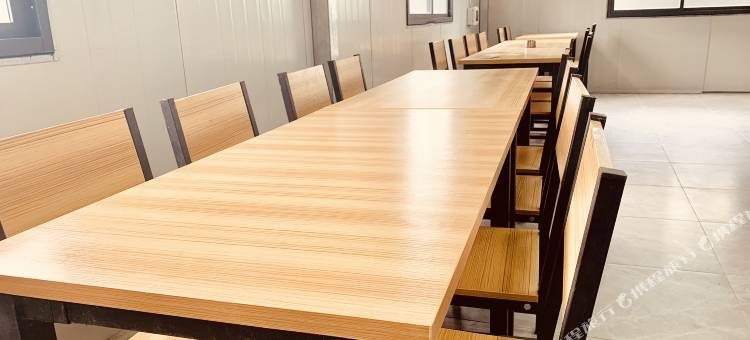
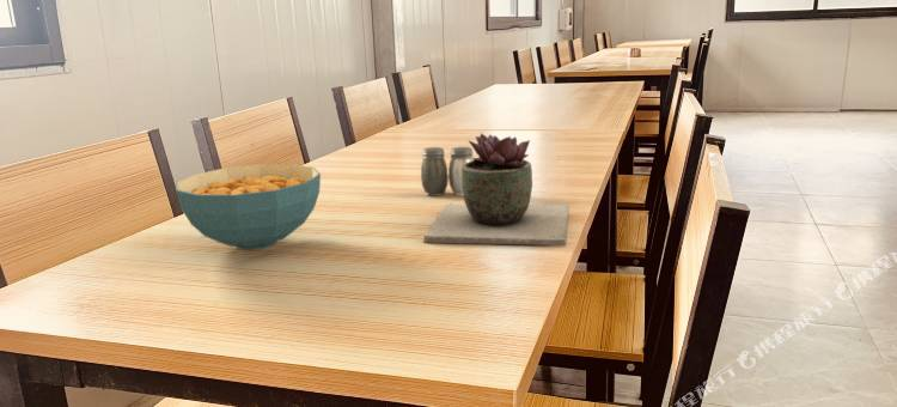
+ cereal bowl [175,163,322,251]
+ salt and pepper shaker [420,146,475,198]
+ succulent plant [422,132,570,247]
